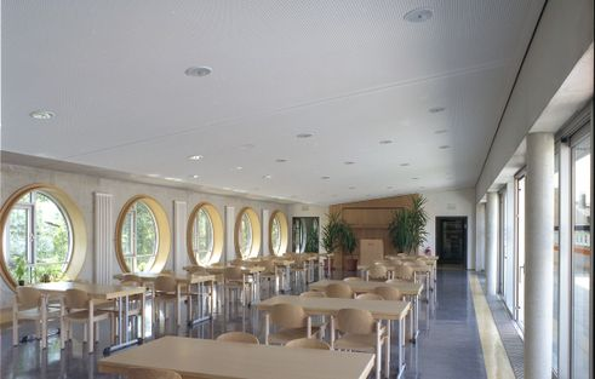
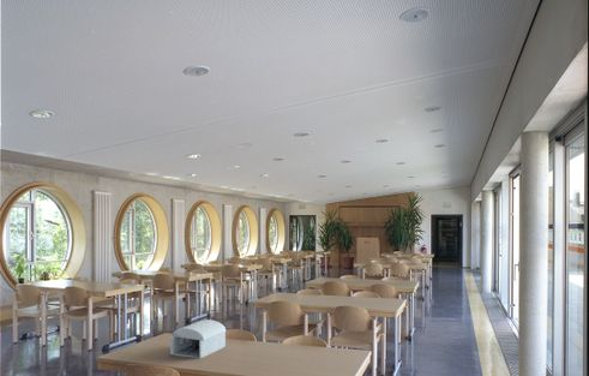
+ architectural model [169,318,227,359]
